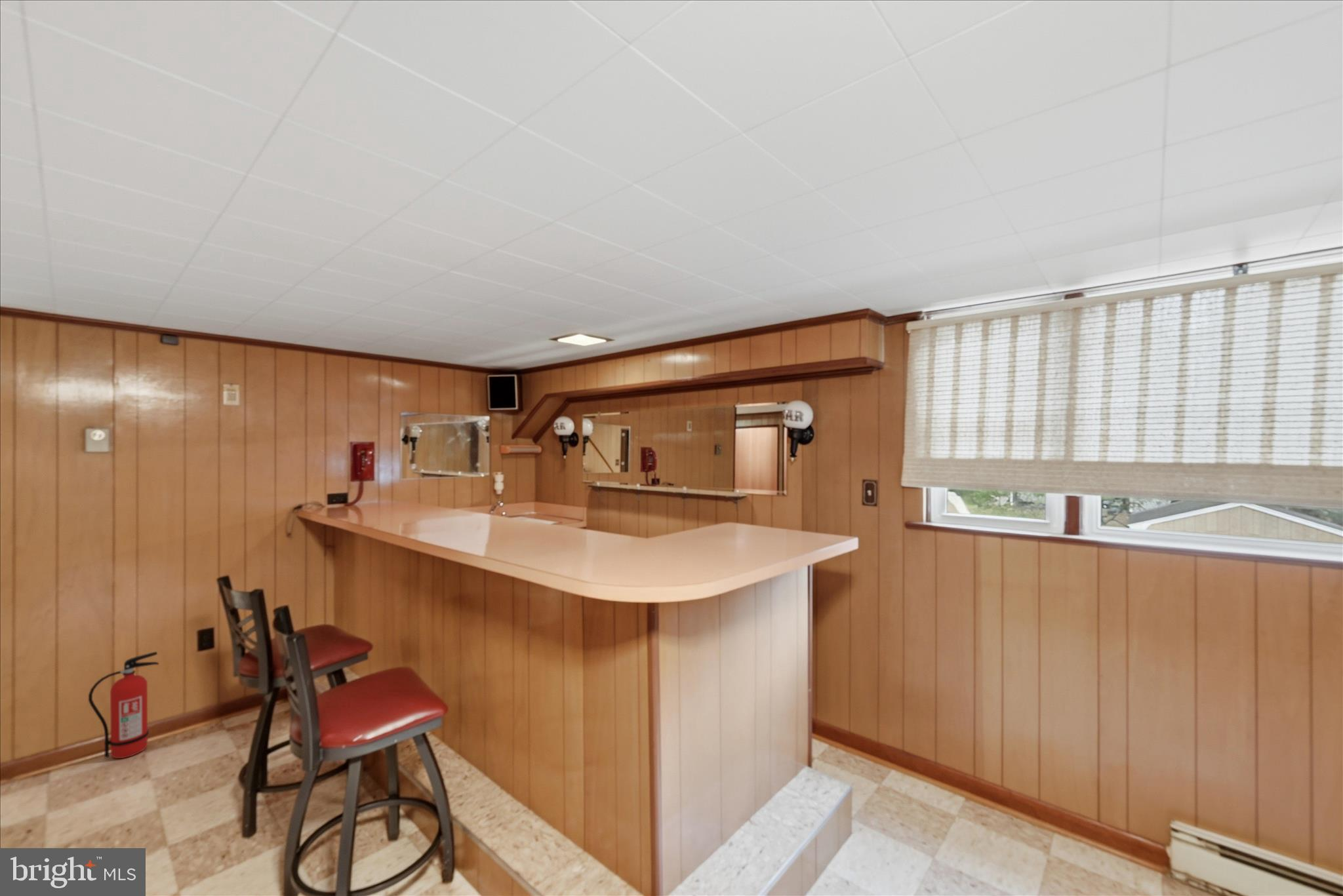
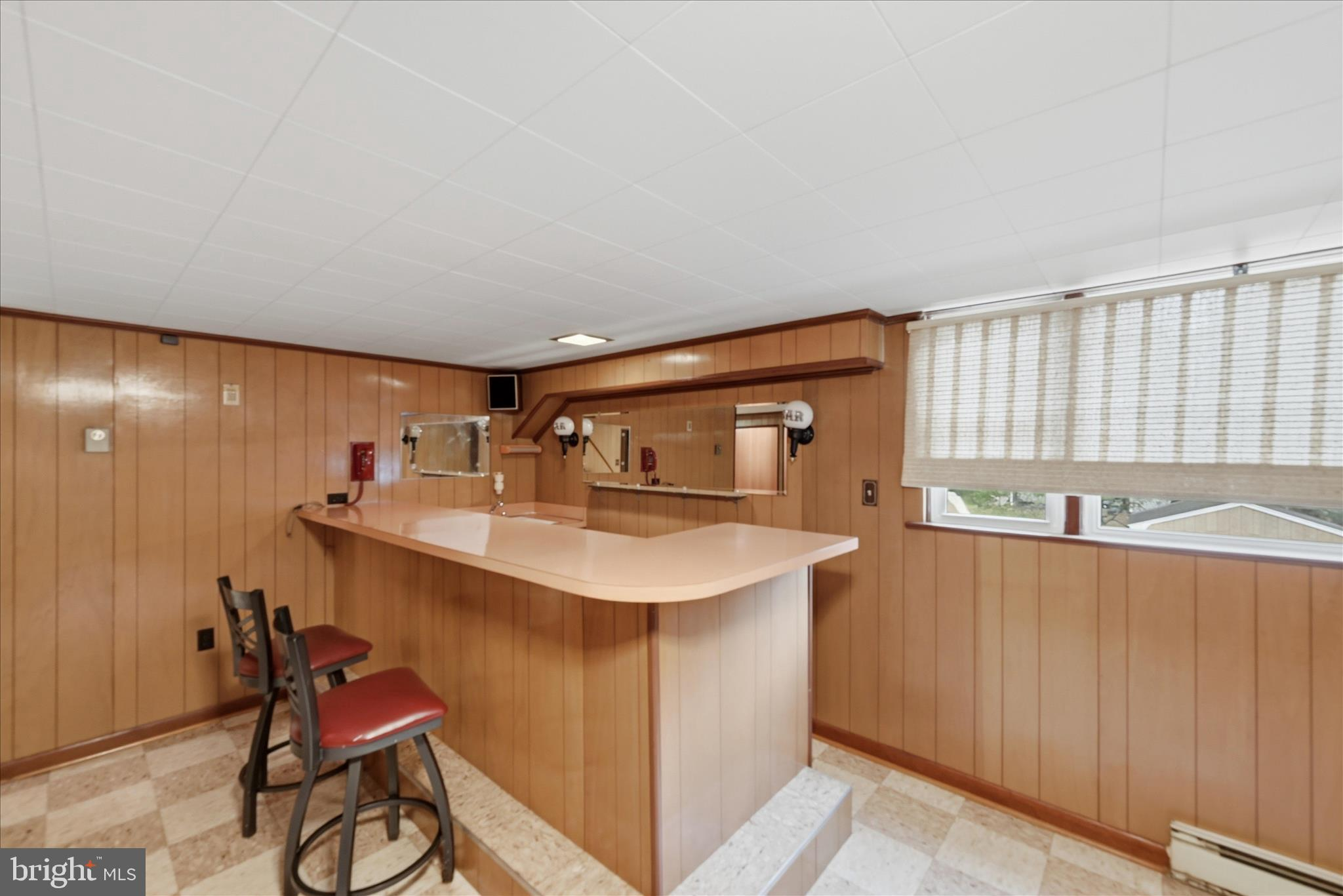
- fire extinguisher [88,651,159,759]
